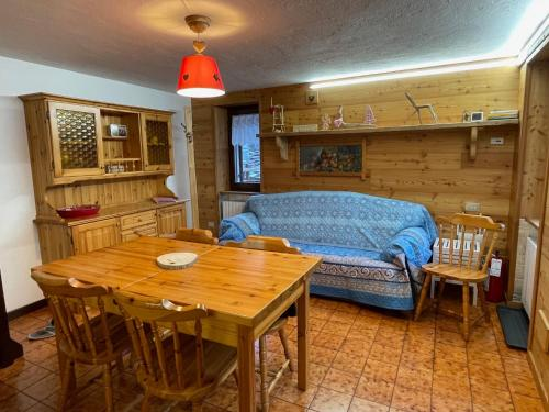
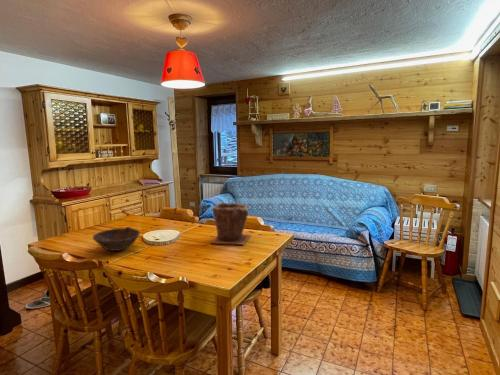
+ plant pot [209,201,252,246]
+ bowl [92,226,141,252]
